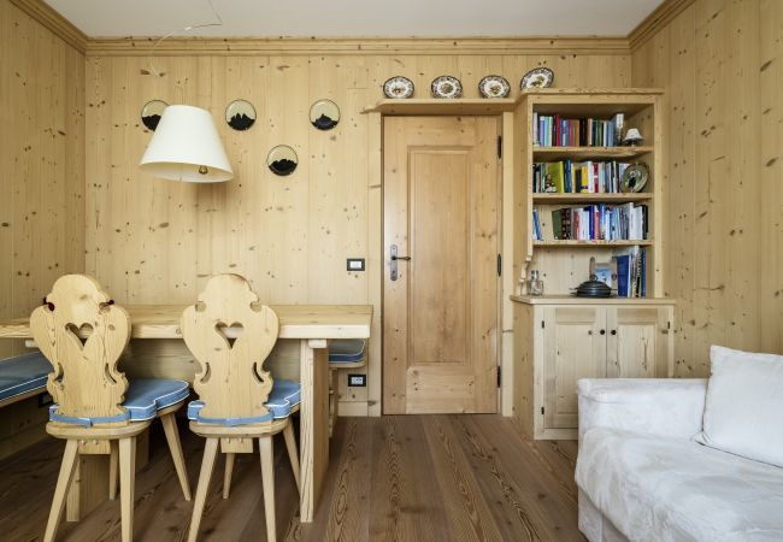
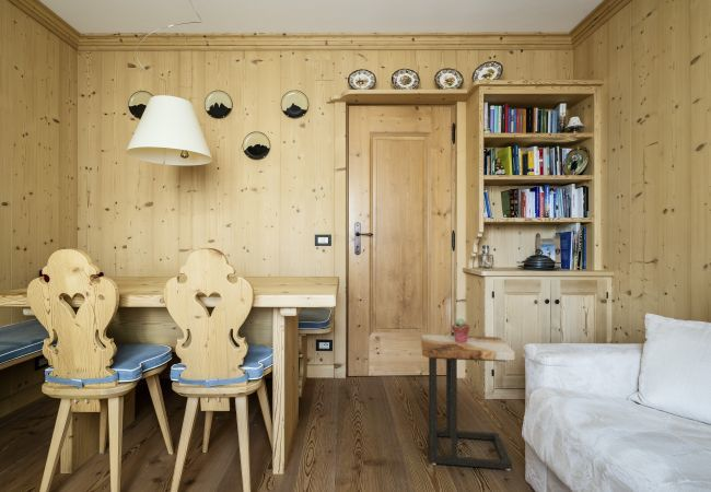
+ potted succulent [451,317,470,343]
+ side table [420,333,516,471]
